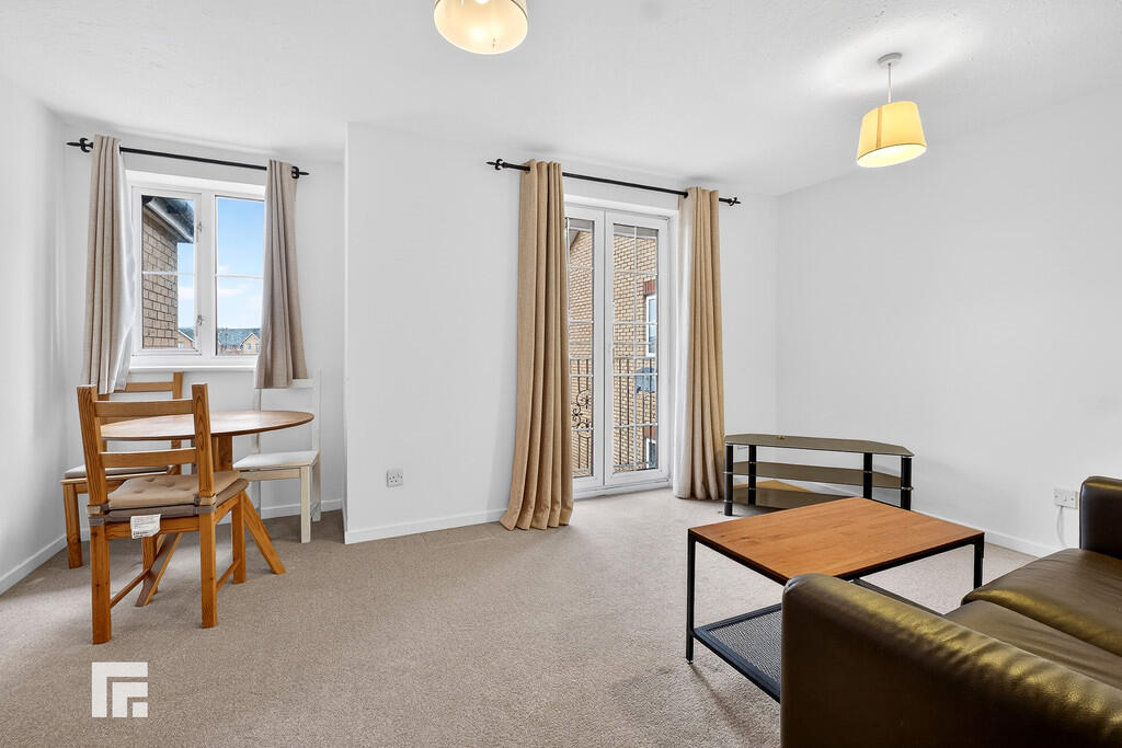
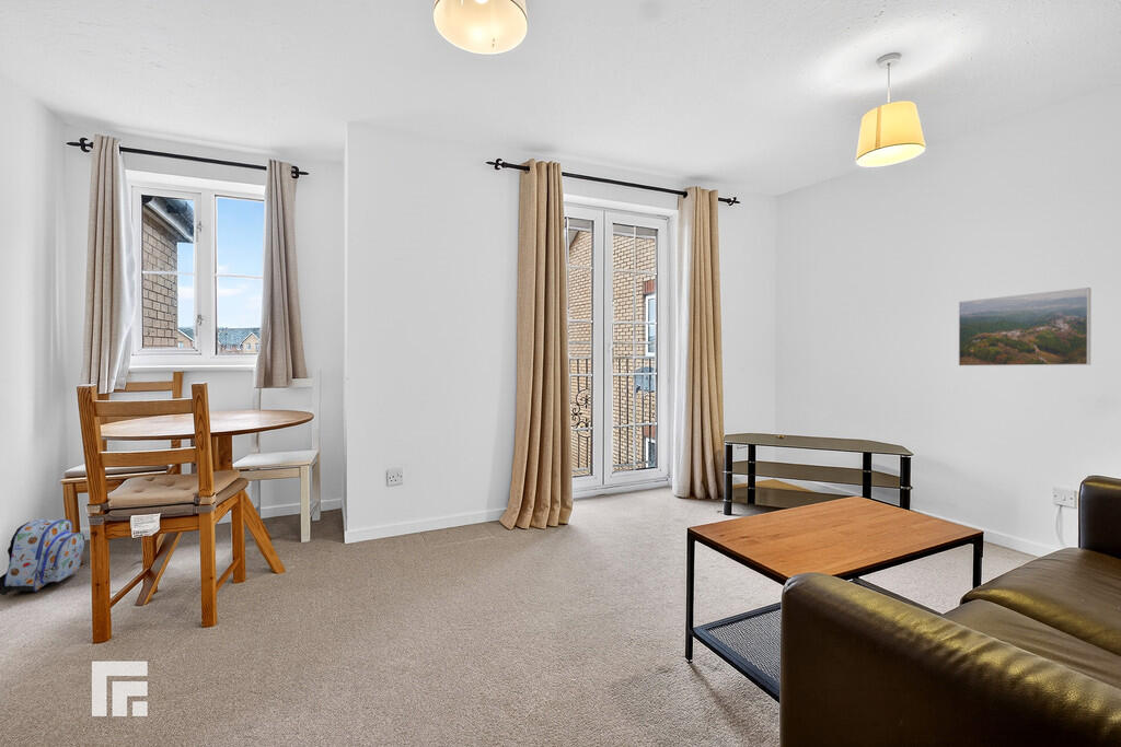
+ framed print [958,287,1093,366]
+ backpack [0,518,85,596]
